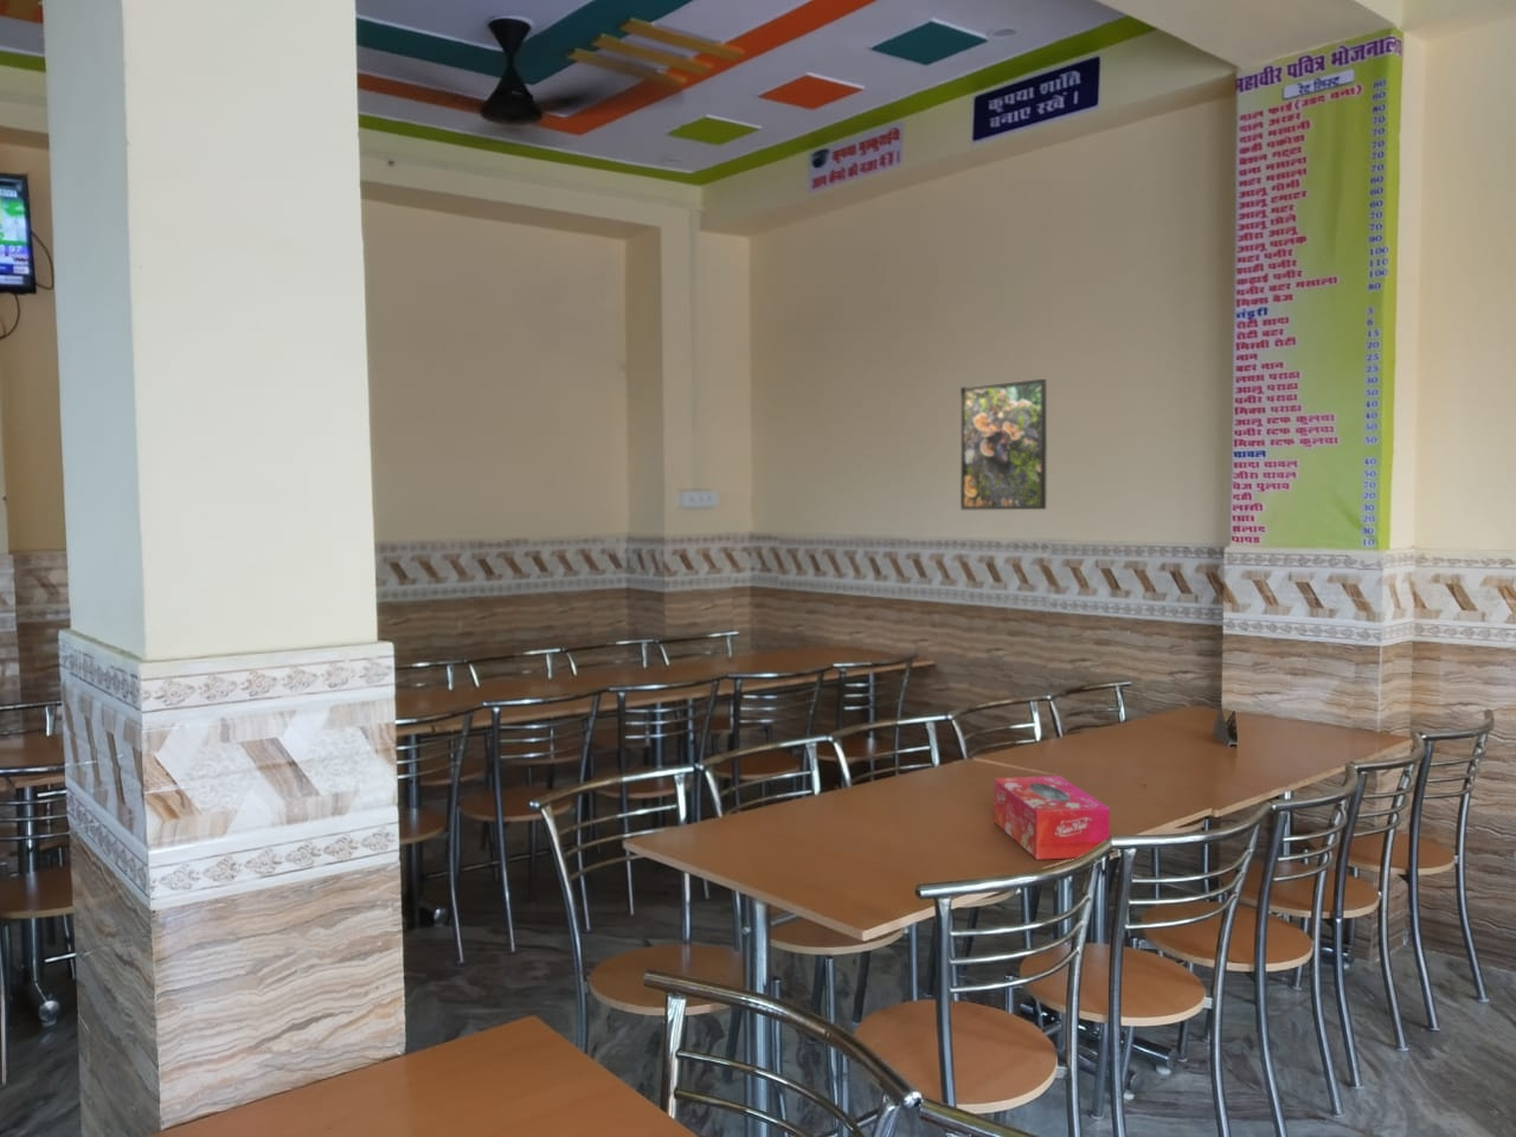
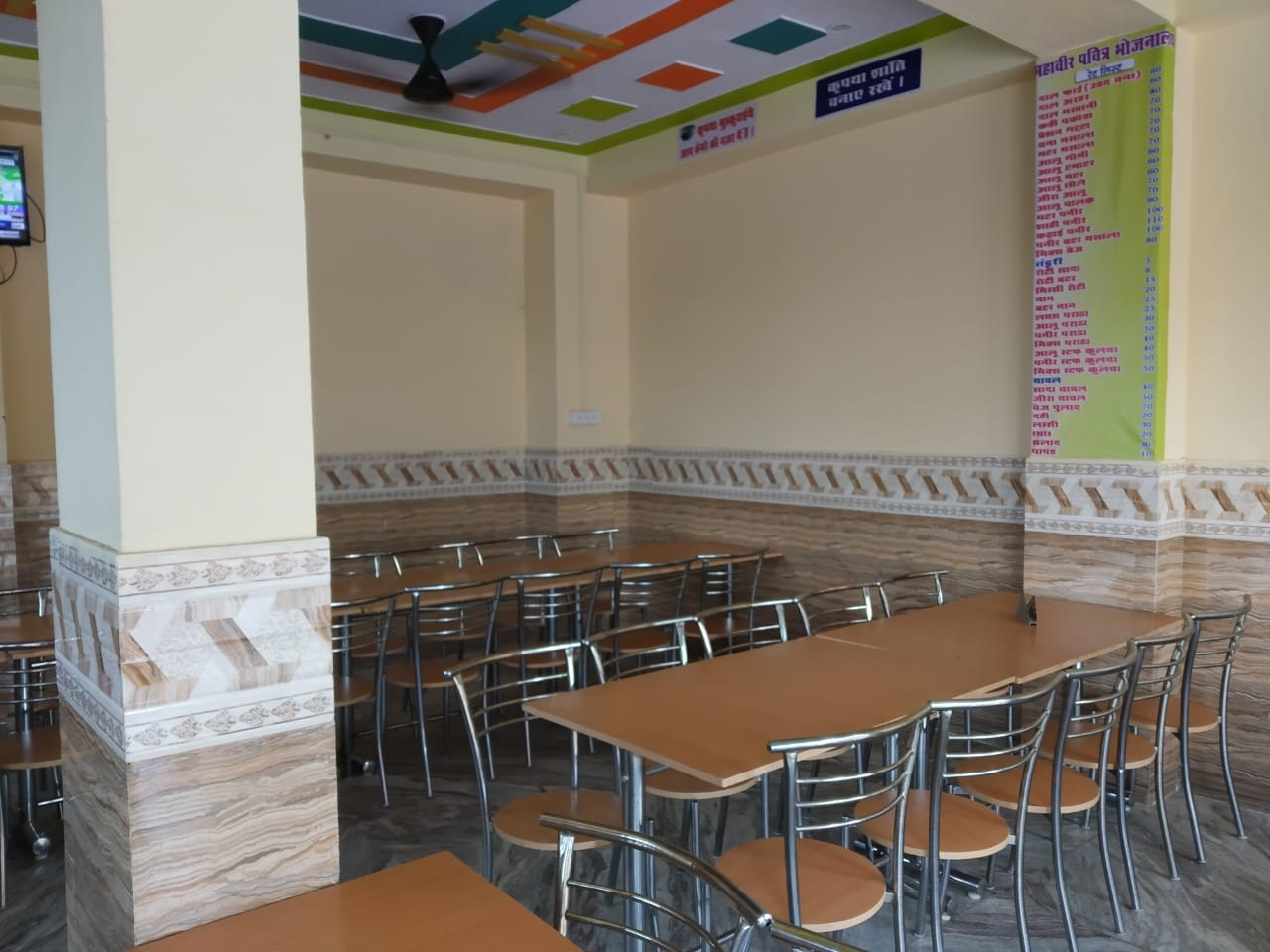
- tissue box [993,775,1111,861]
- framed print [960,377,1048,510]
